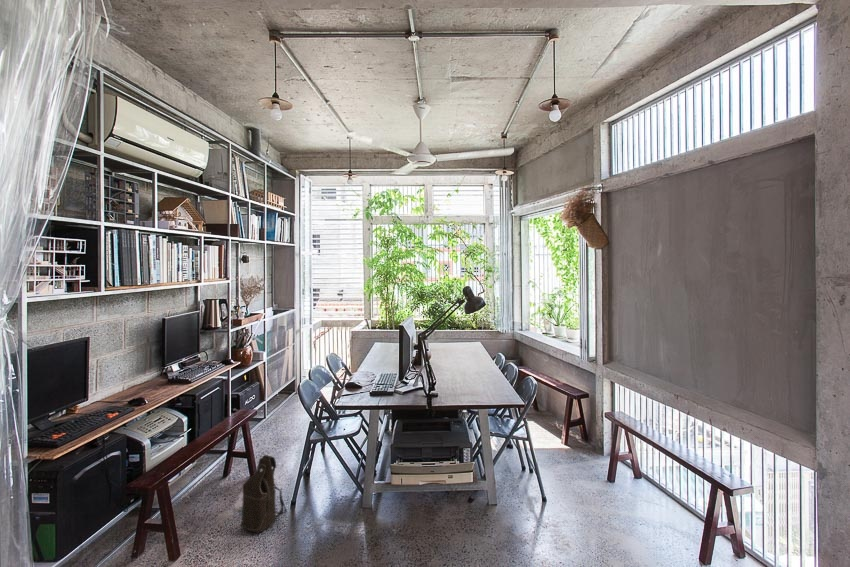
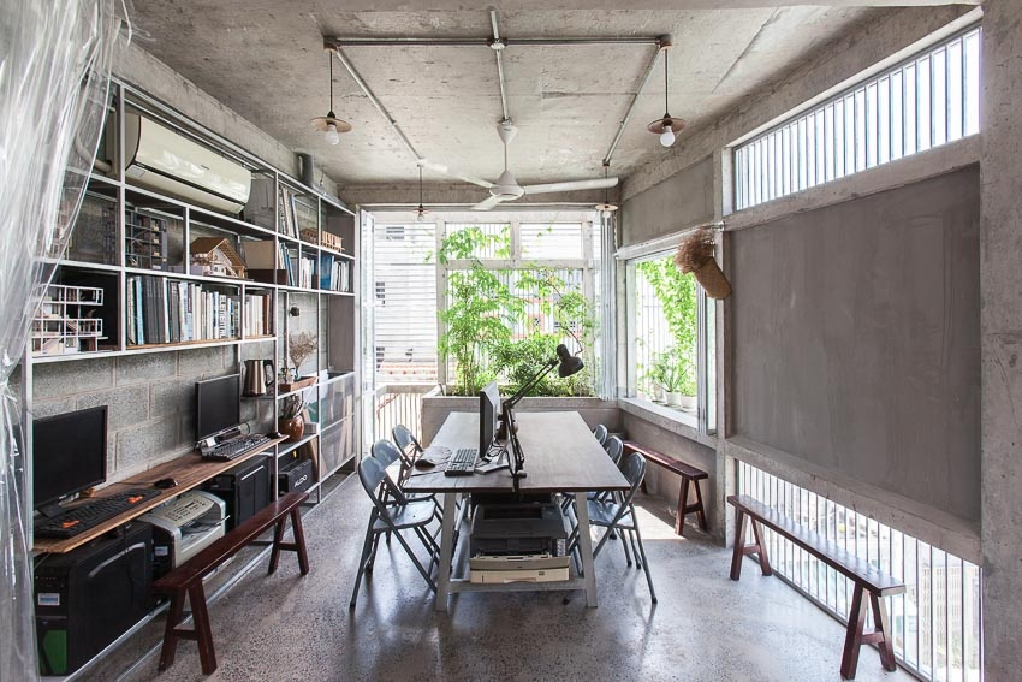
- shoulder bag [237,454,287,534]
